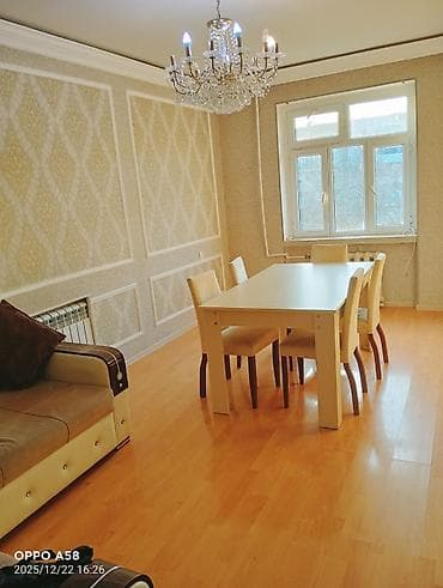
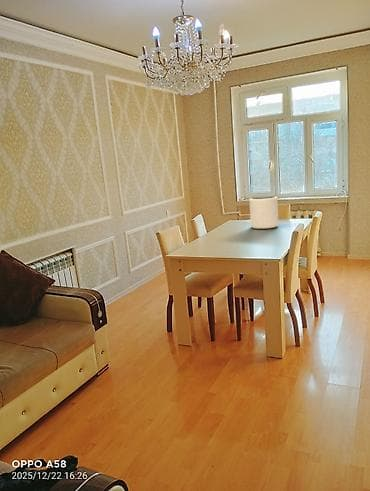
+ plant pot [248,194,279,230]
